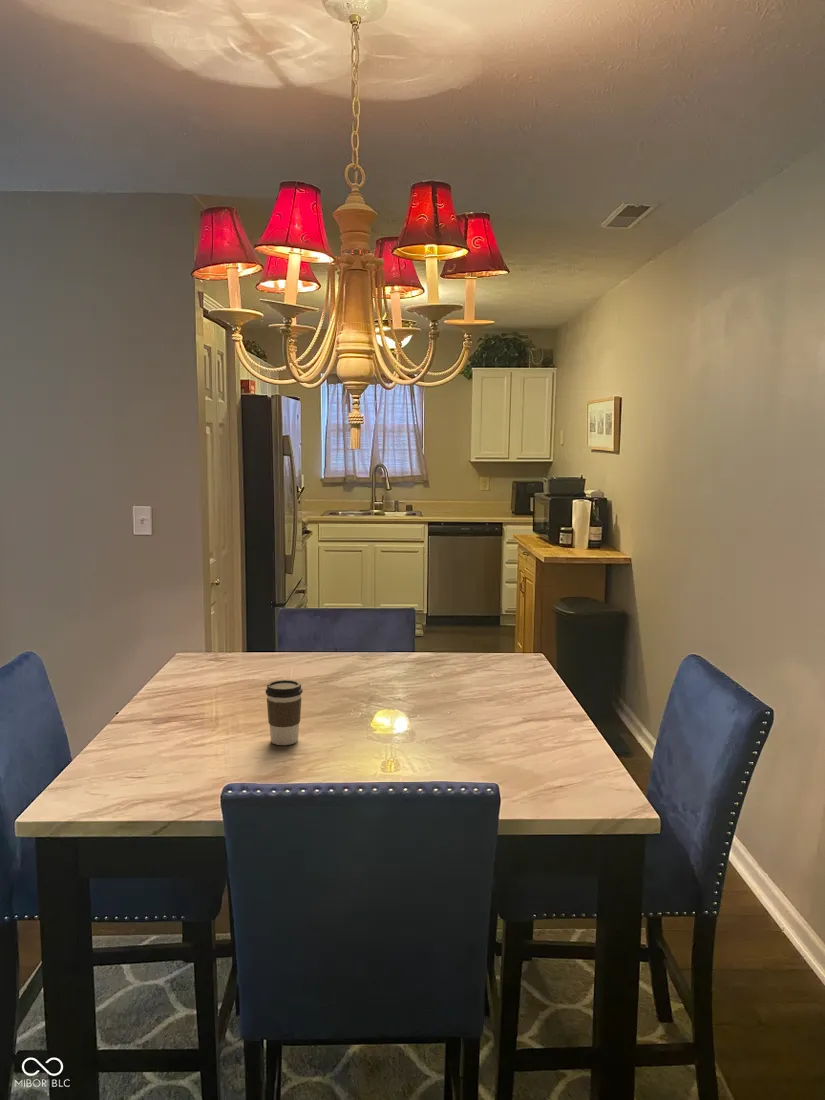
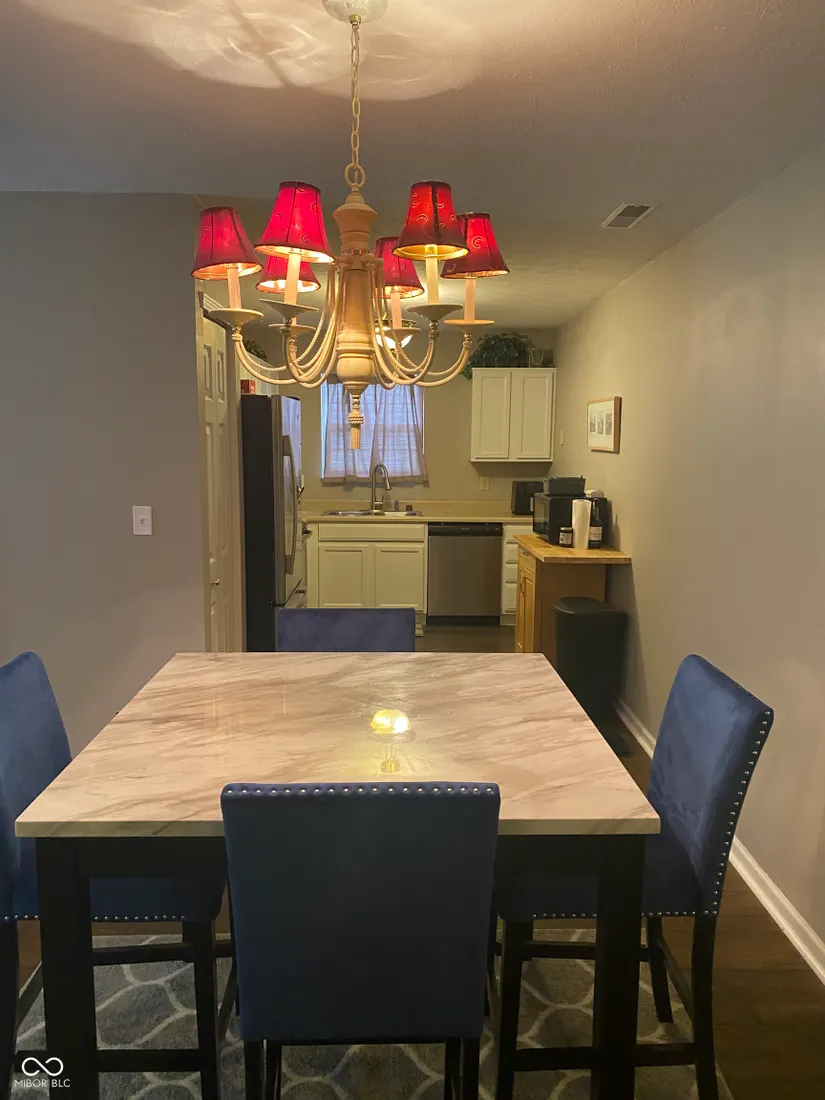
- coffee cup [265,679,304,746]
